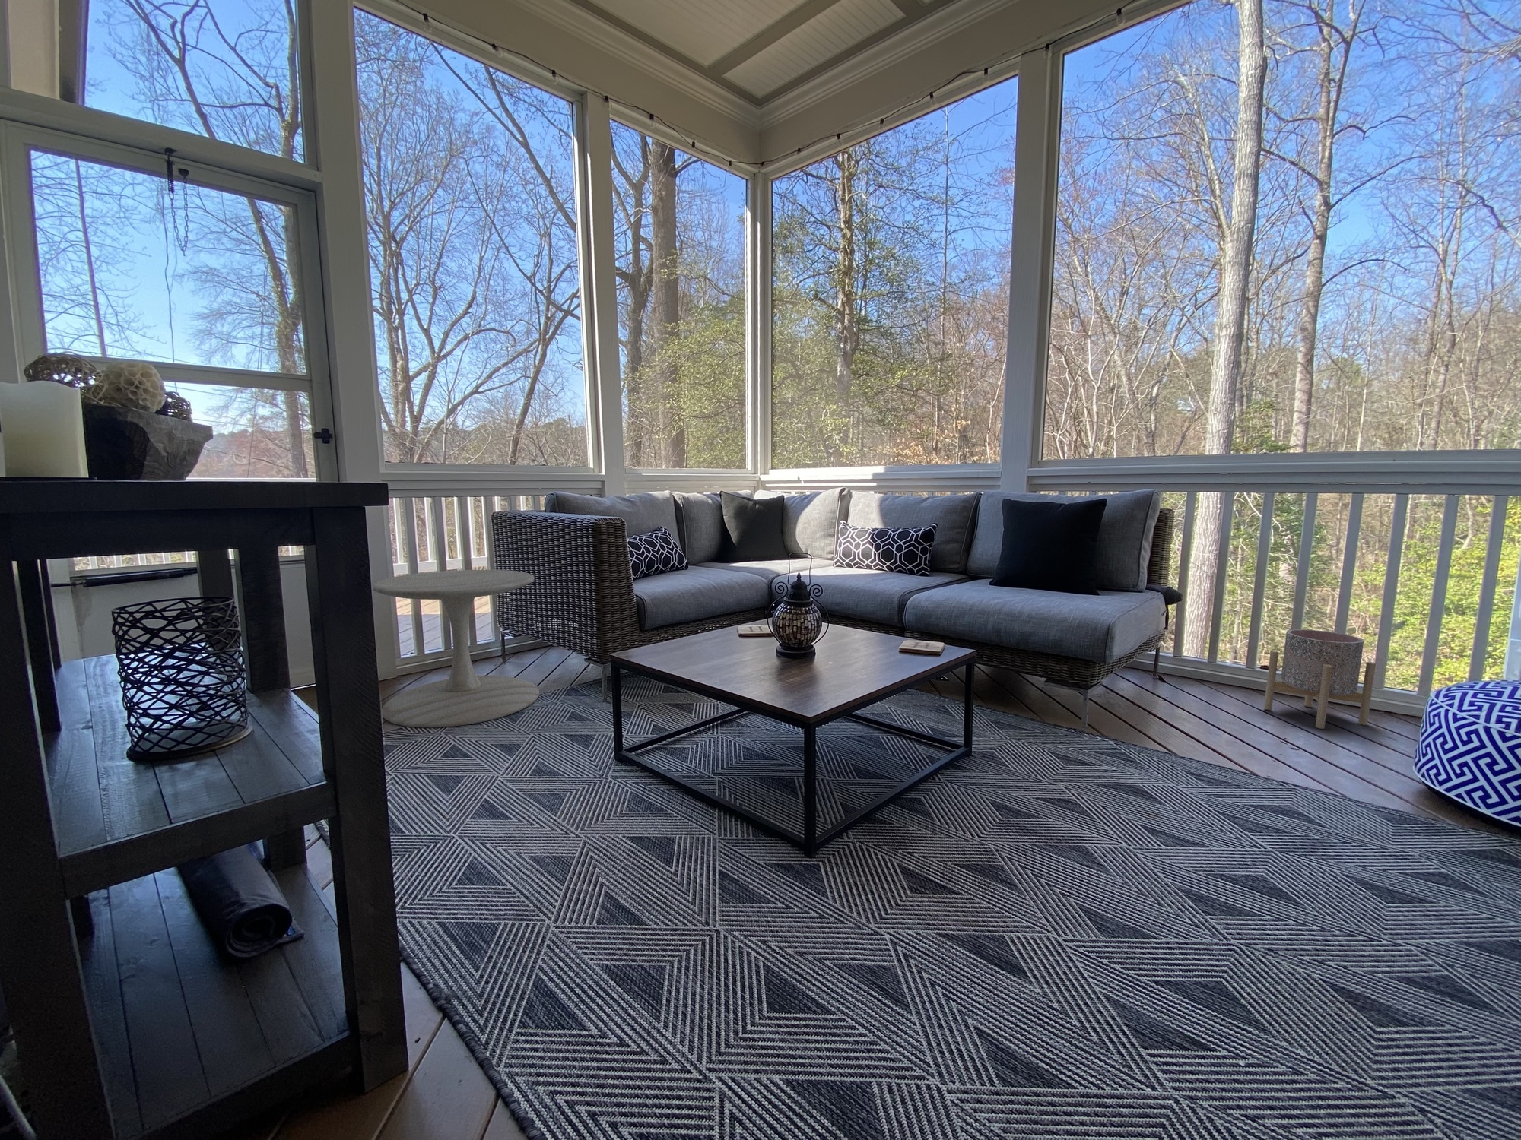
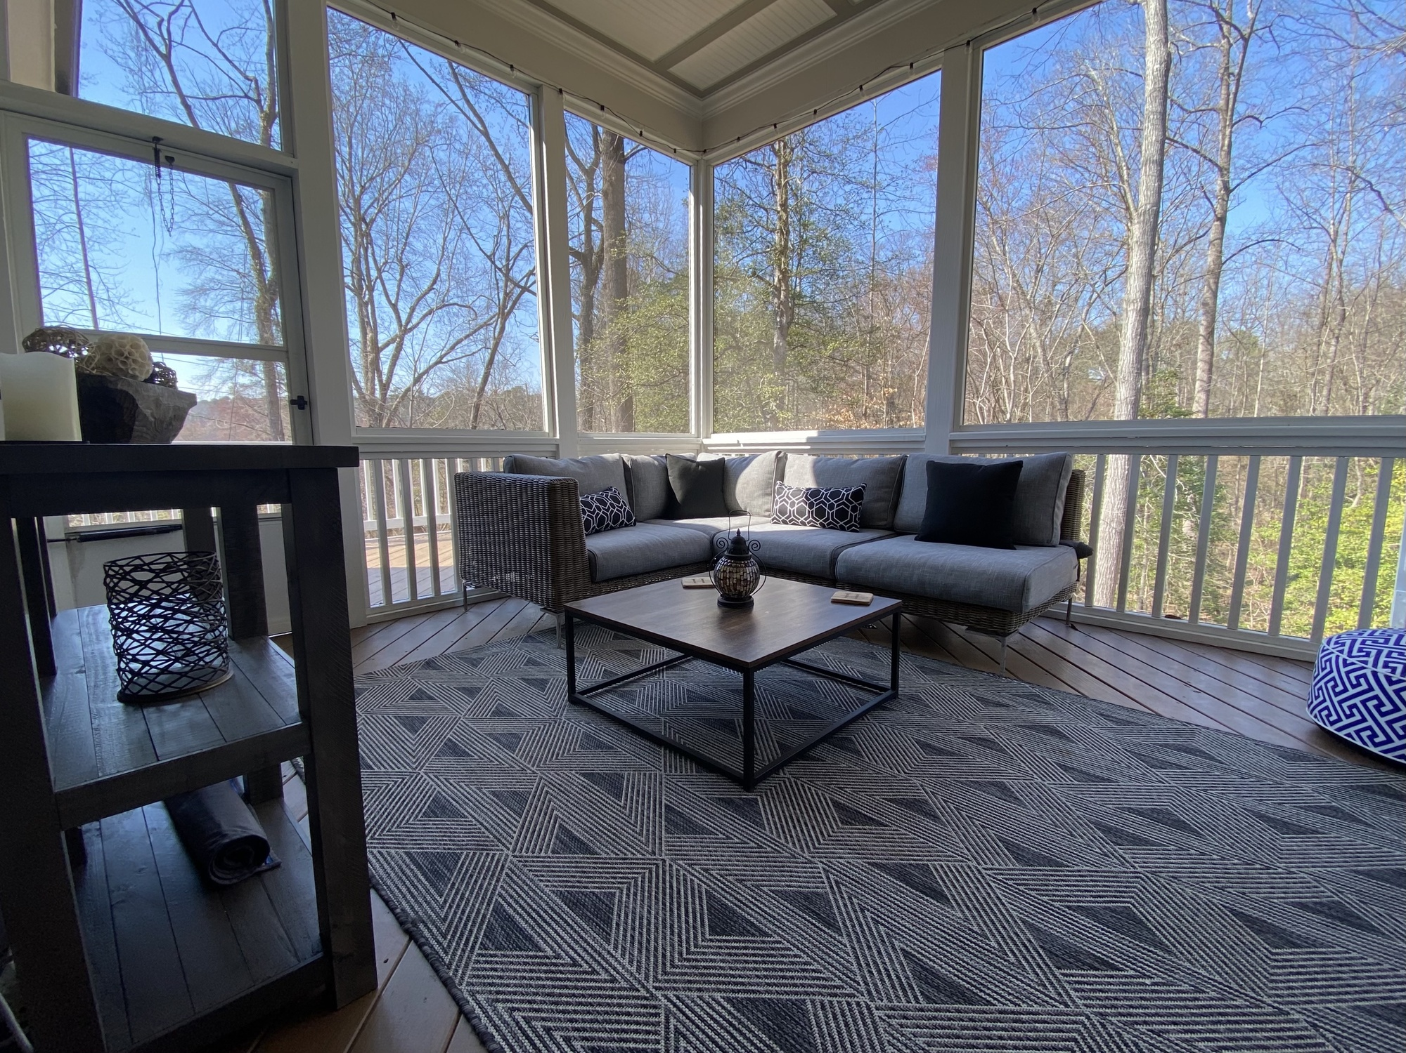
- planter [1264,629,1376,729]
- side table [372,569,540,728]
